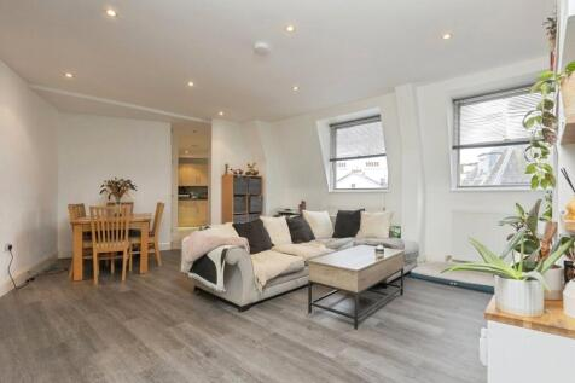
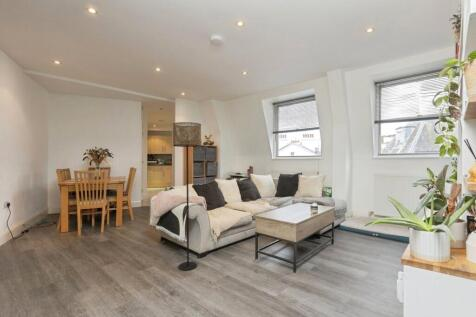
+ floor lamp [172,121,202,271]
